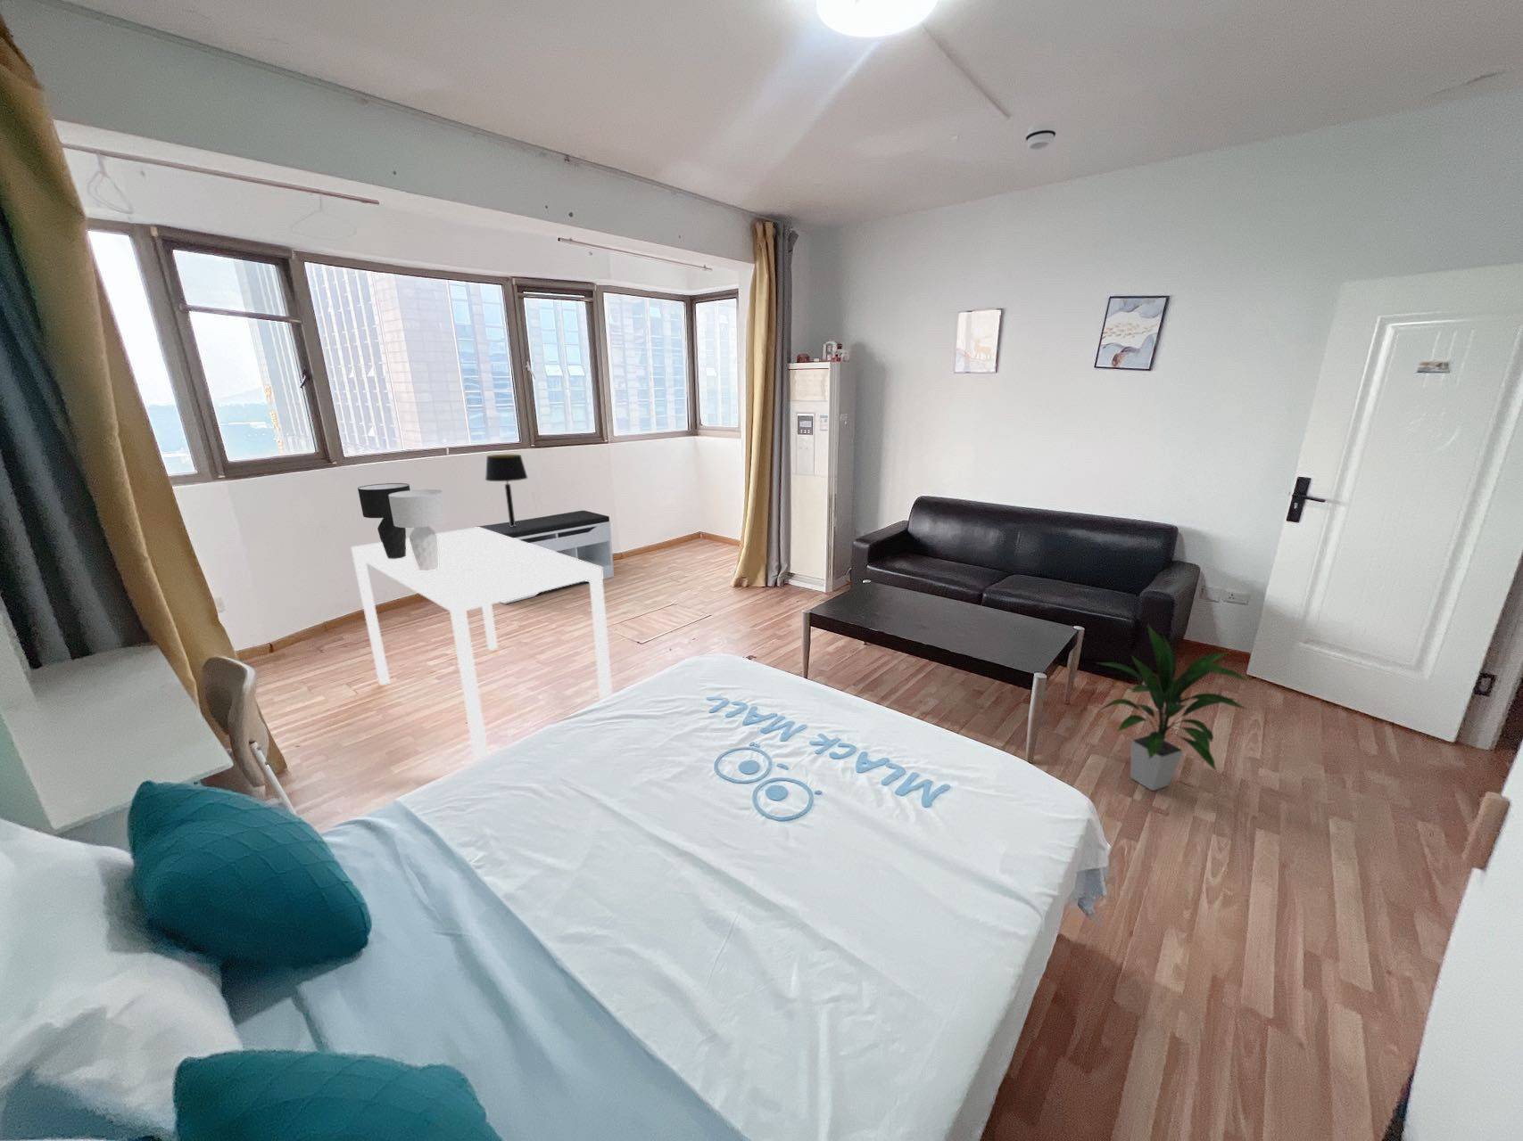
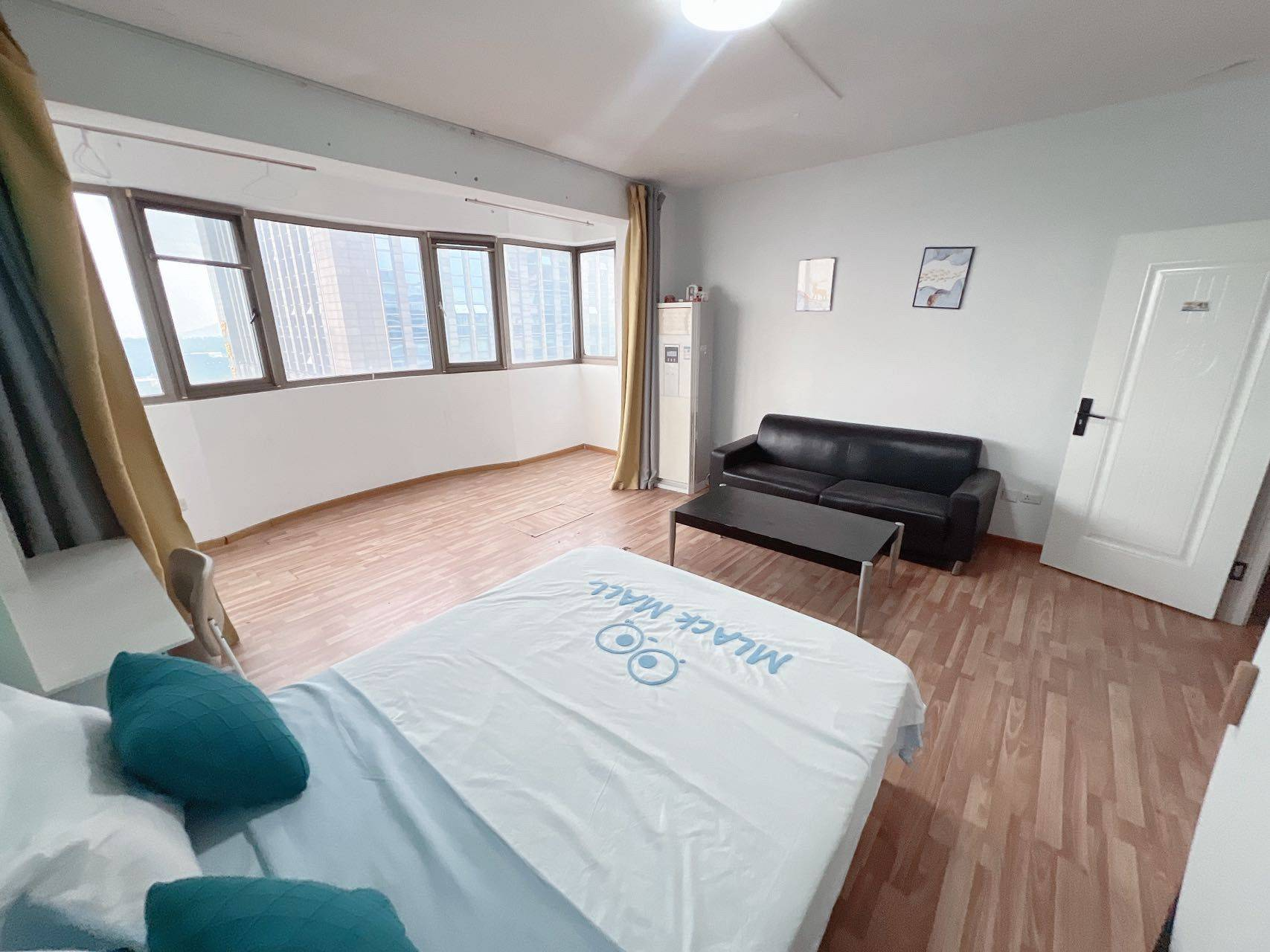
- table lamp [484,454,528,527]
- desk [350,526,613,761]
- indoor plant [1096,622,1252,791]
- bench [472,509,615,605]
- table lamp [357,482,447,572]
- smoke detector [1025,120,1058,151]
